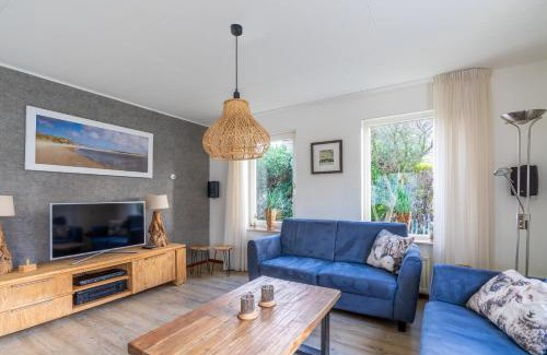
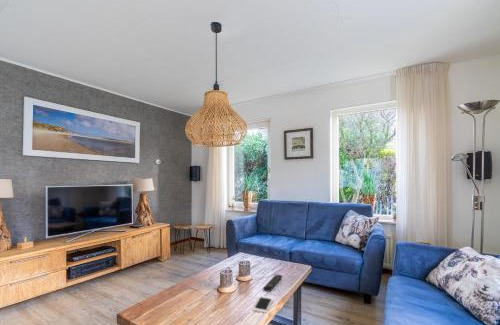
+ cell phone [252,295,274,314]
+ remote control [262,273,283,292]
